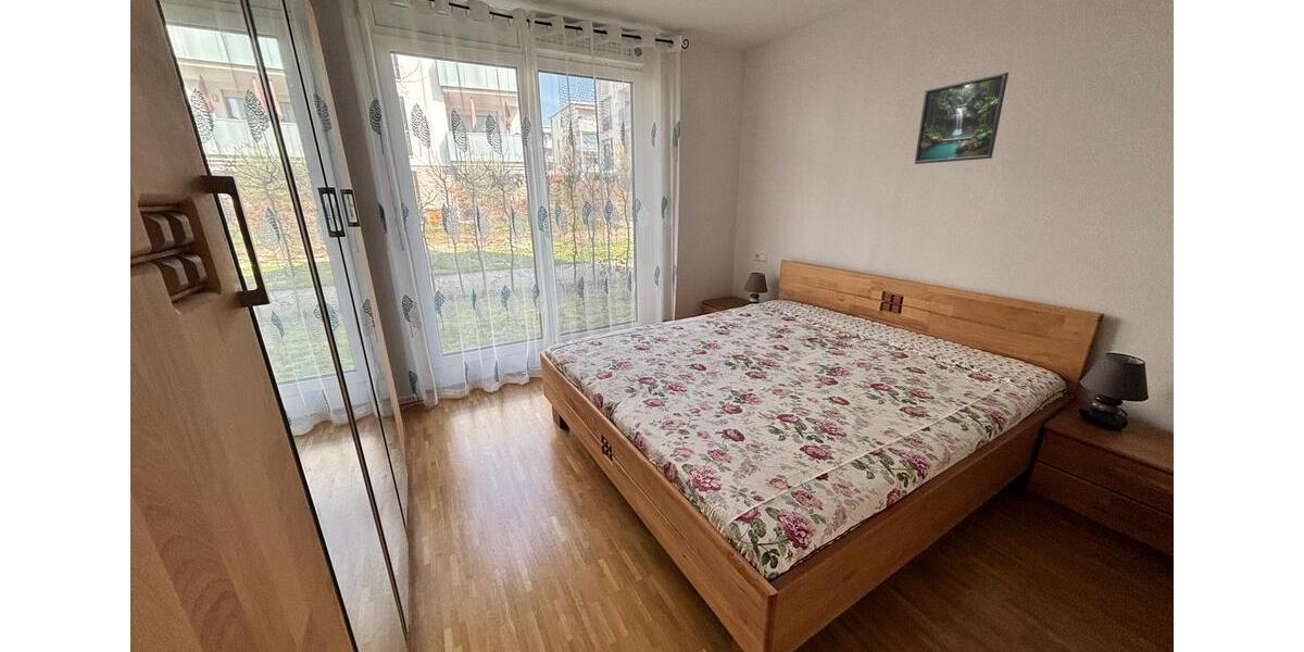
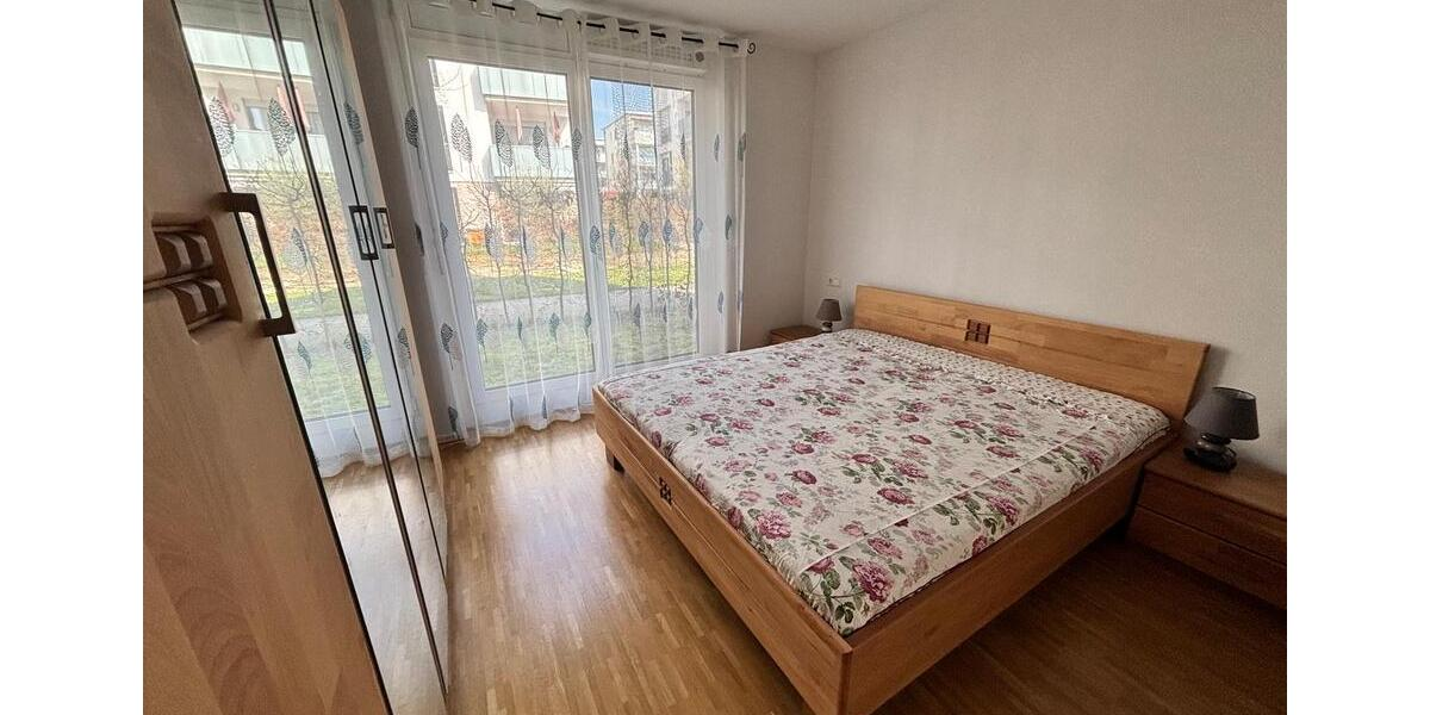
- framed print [914,72,1010,165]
